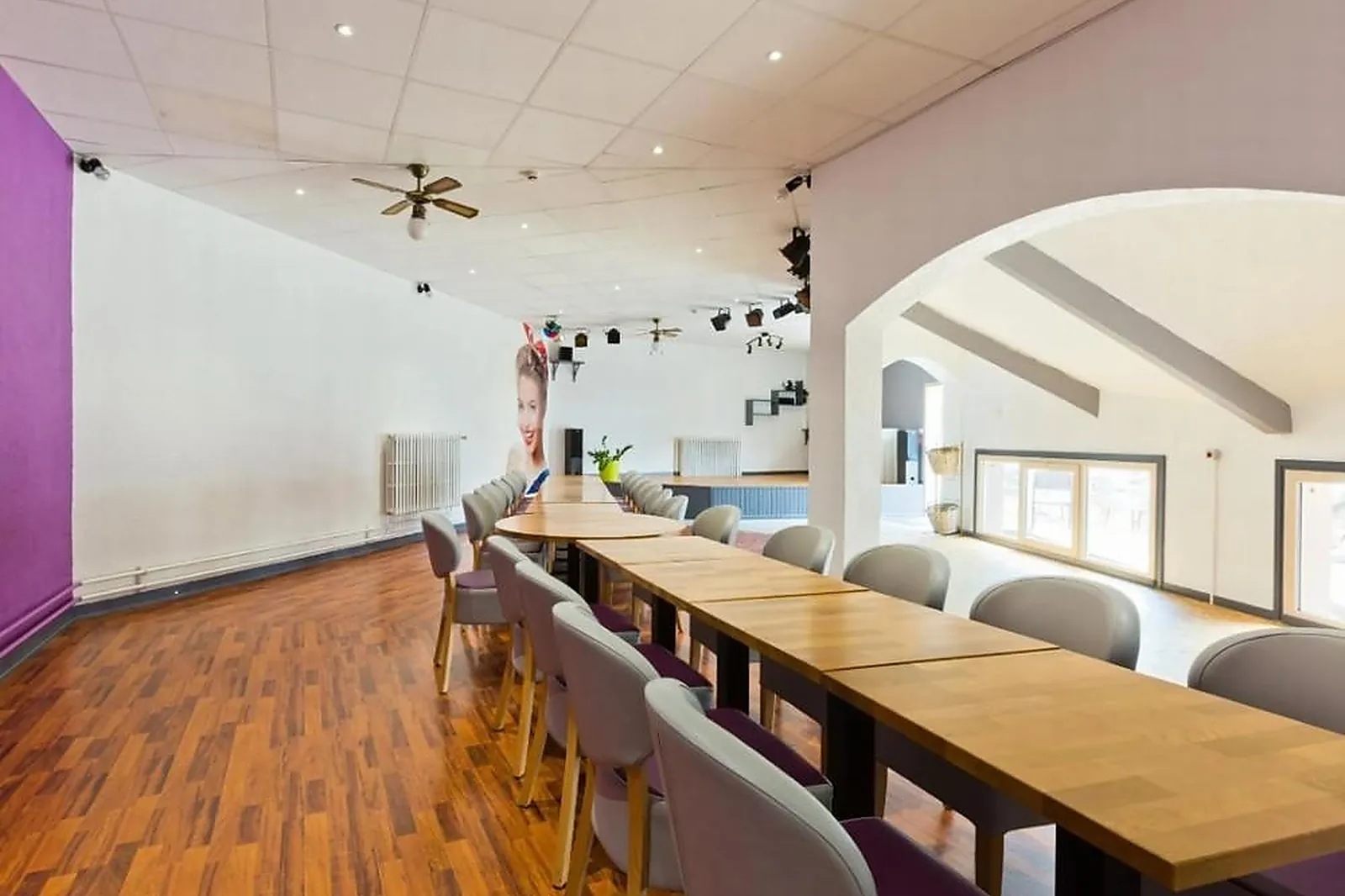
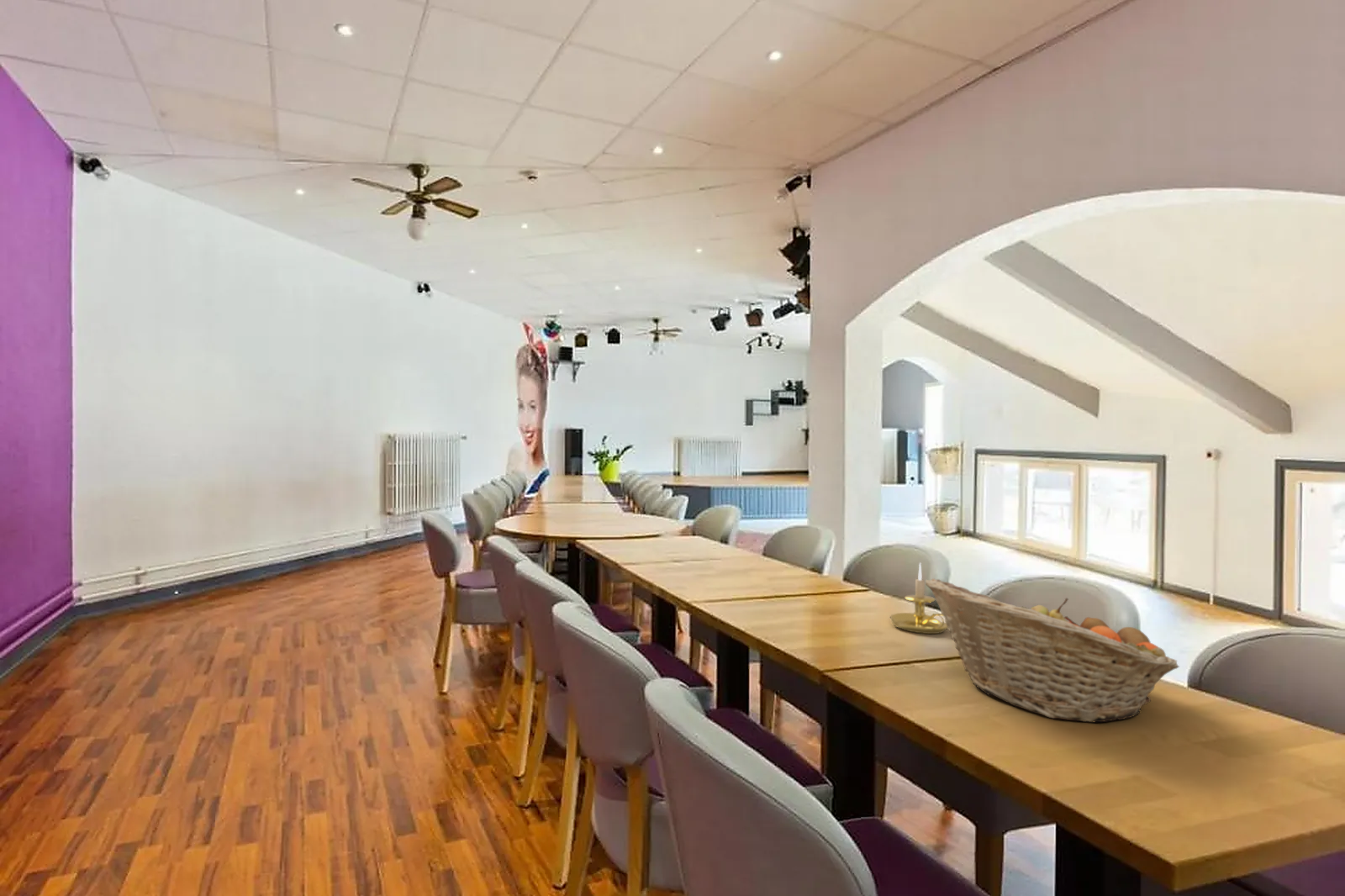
+ fruit basket [925,577,1180,724]
+ candle holder [889,561,948,635]
